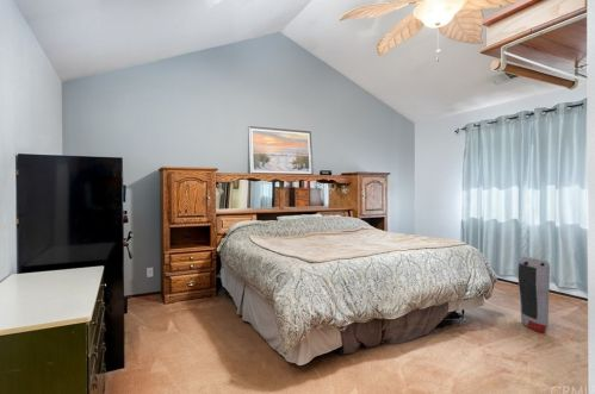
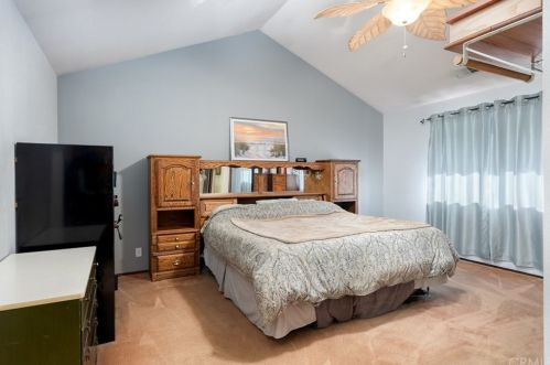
- air purifier [516,255,551,333]
